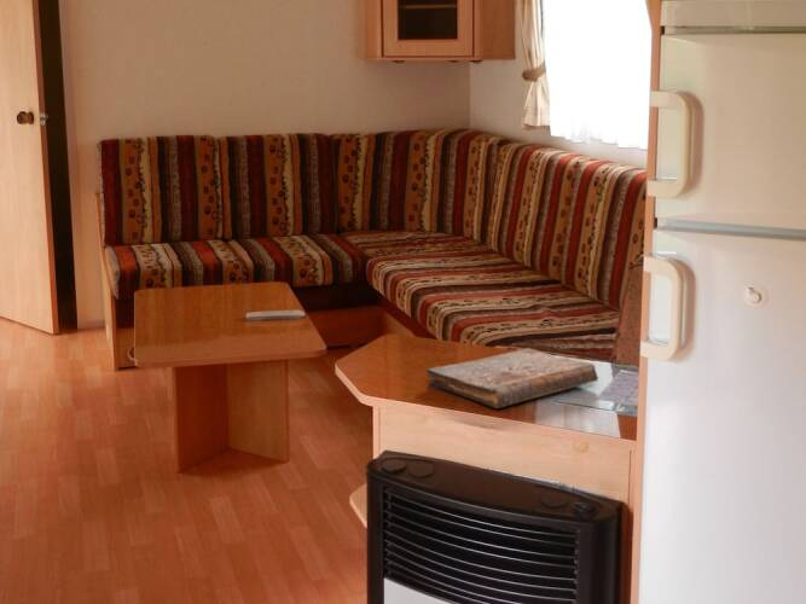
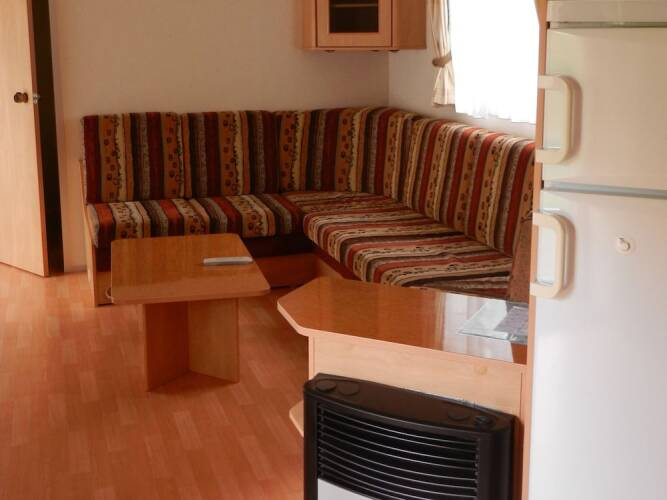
- book [424,347,599,410]
